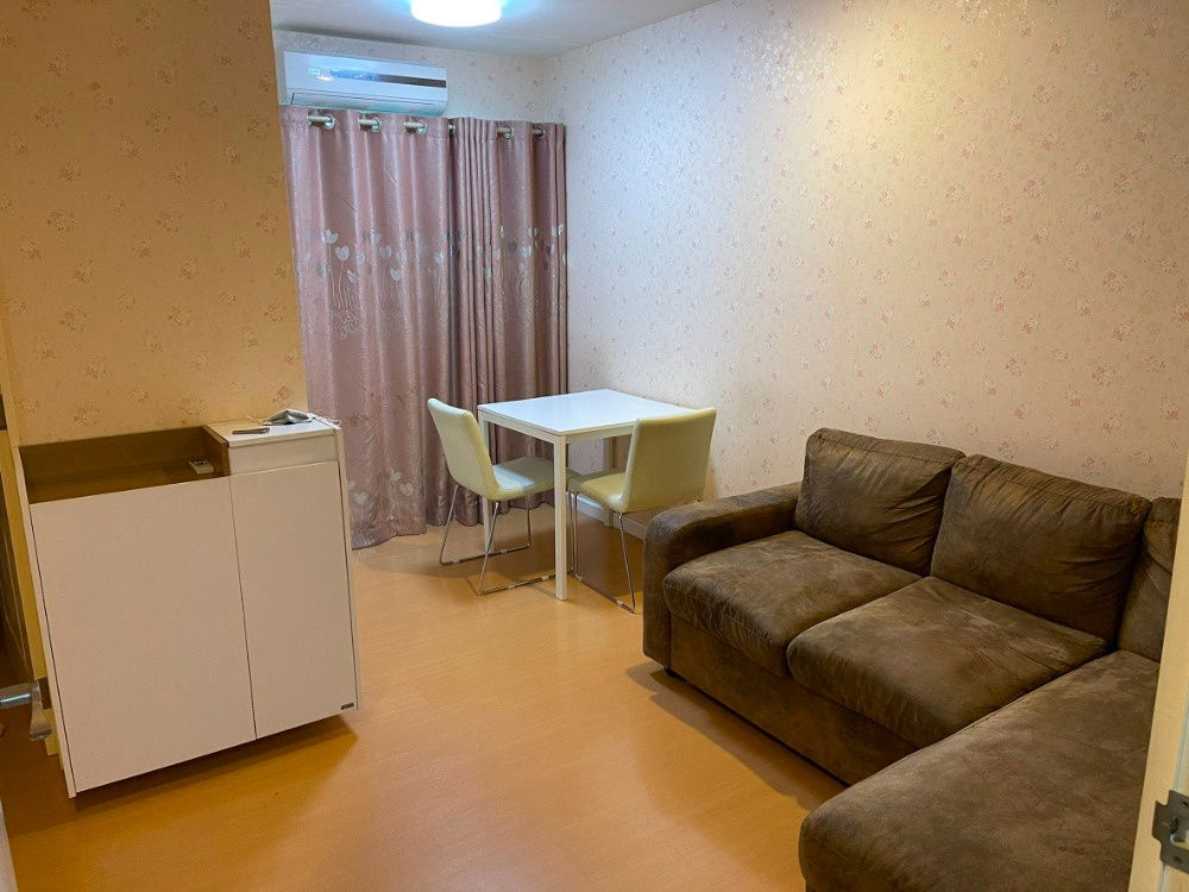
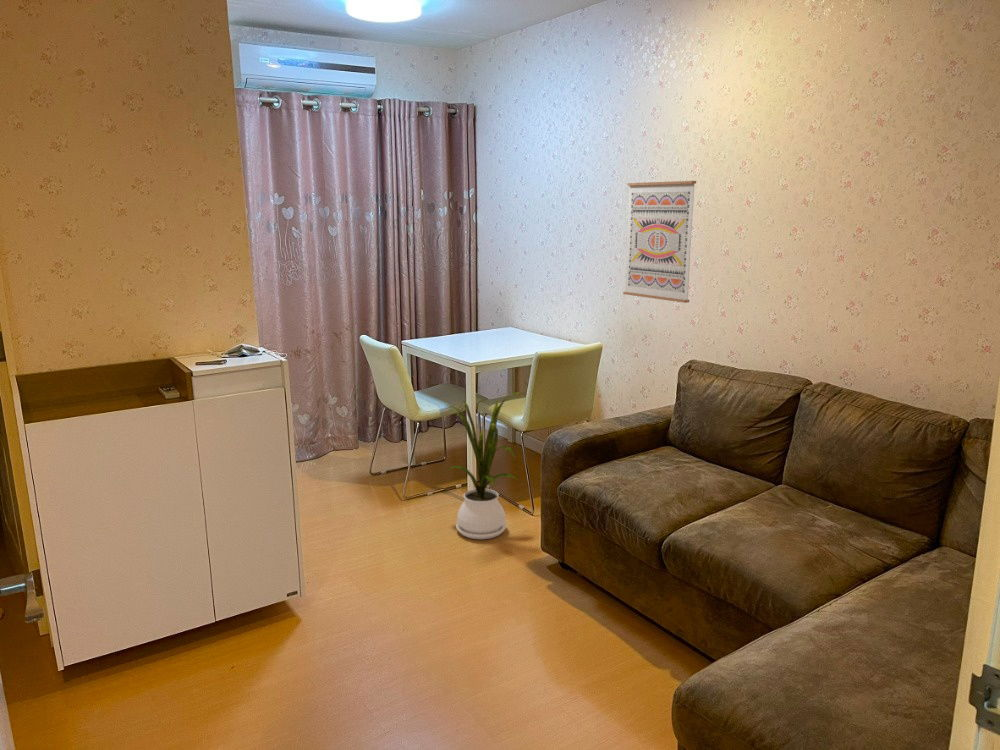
+ wall art [622,180,697,304]
+ house plant [443,391,525,540]
